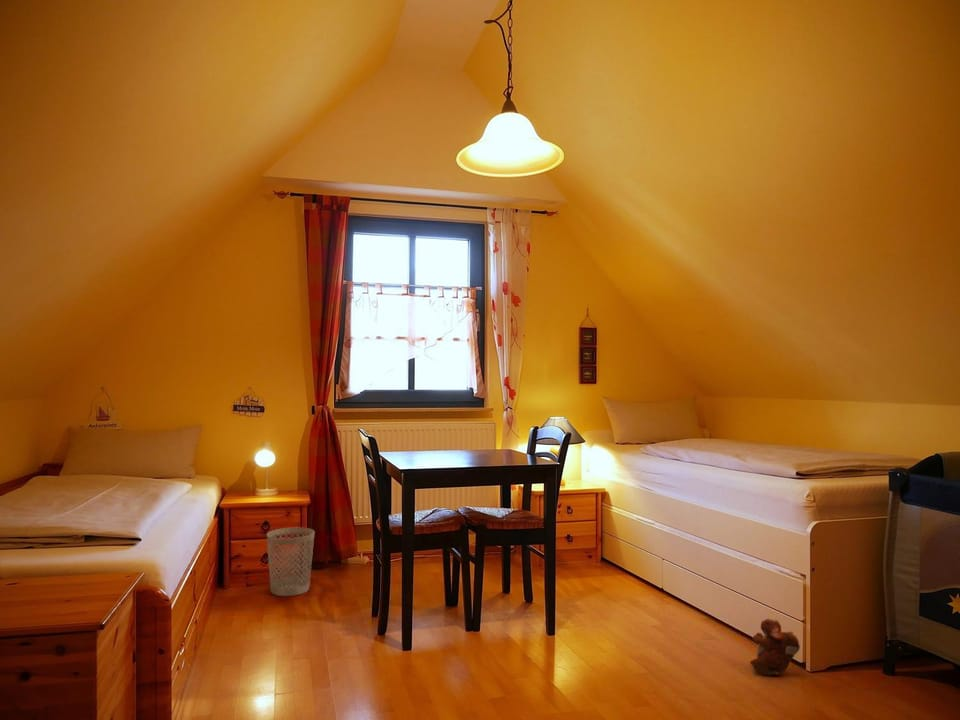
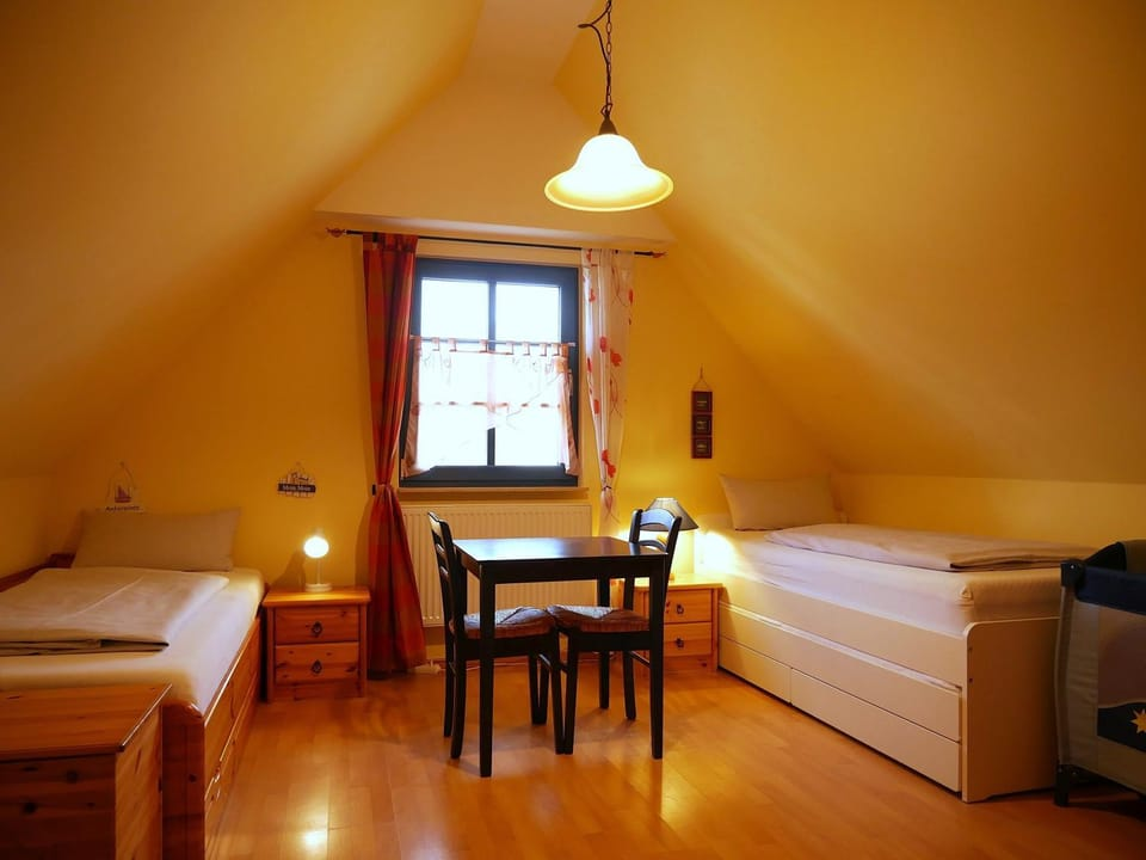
- wastebasket [266,527,316,597]
- plush toy [749,618,801,676]
